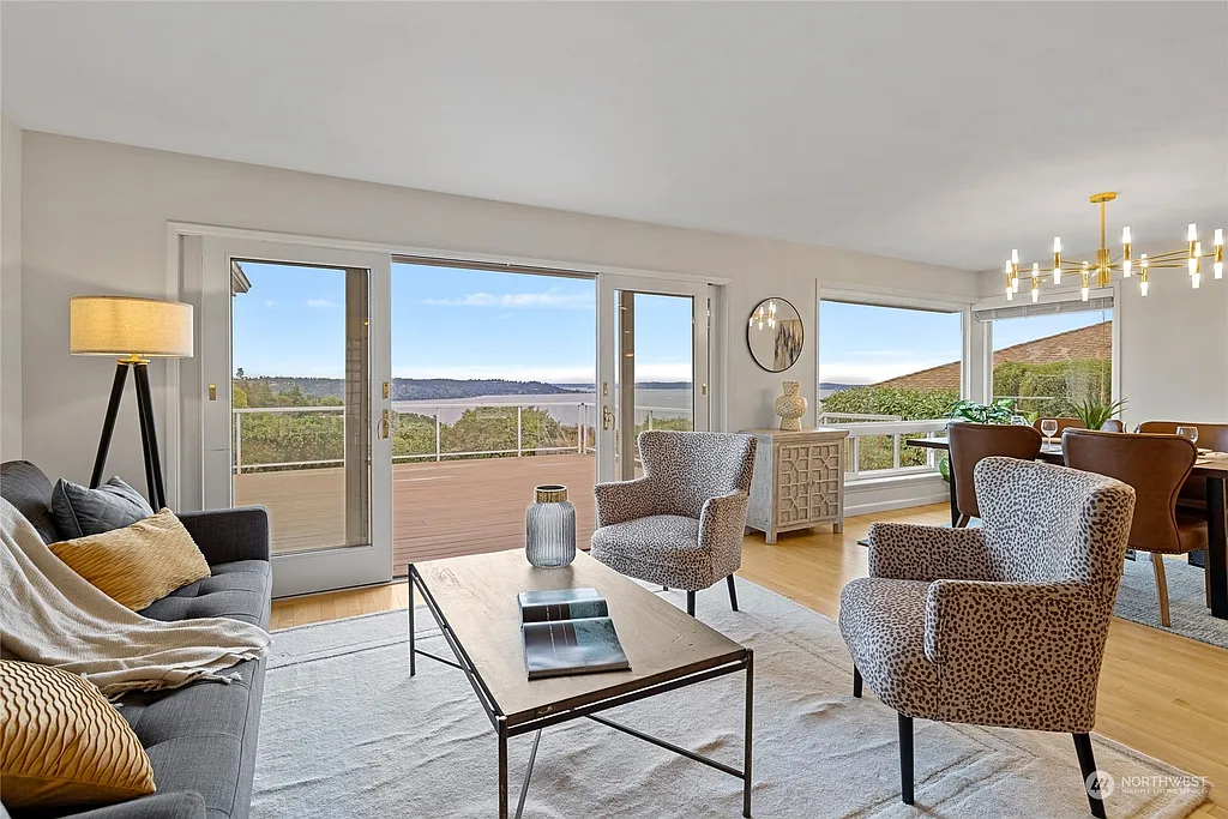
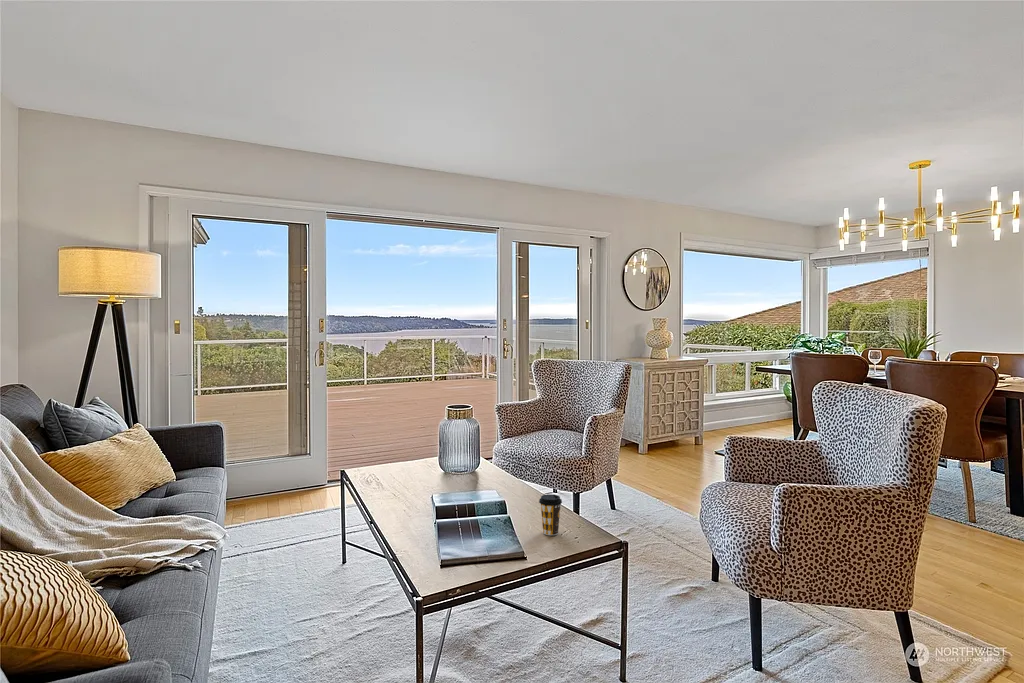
+ coffee cup [538,493,563,536]
